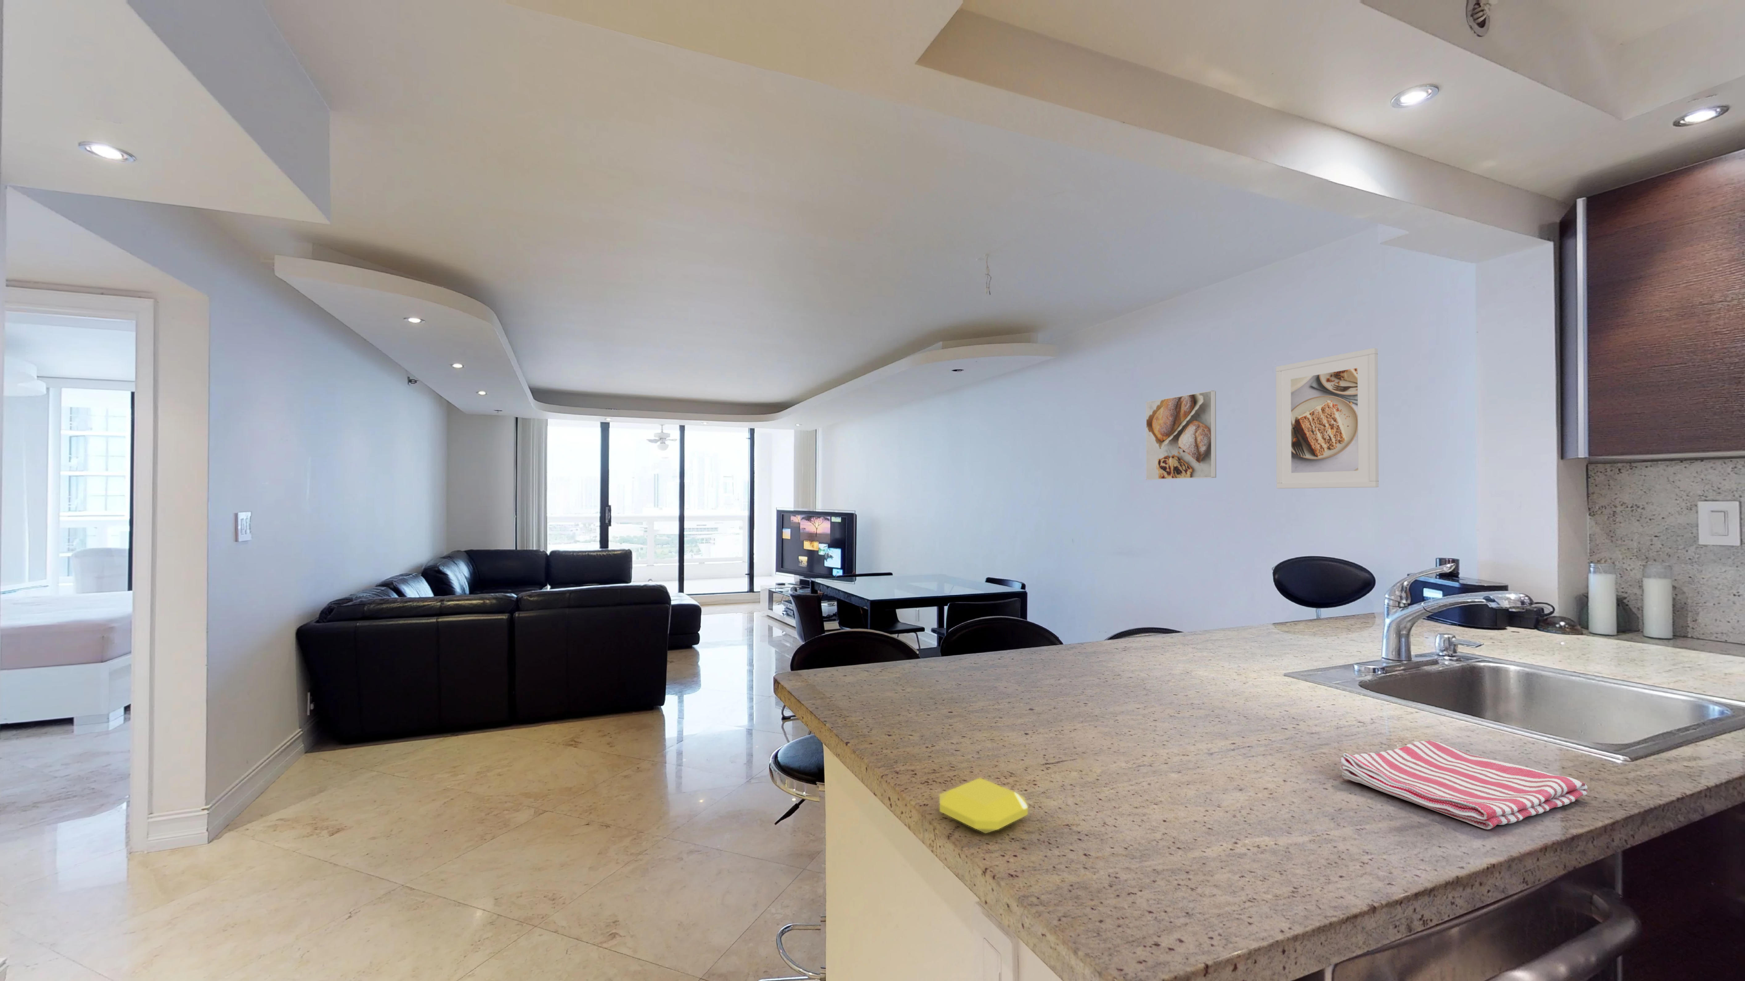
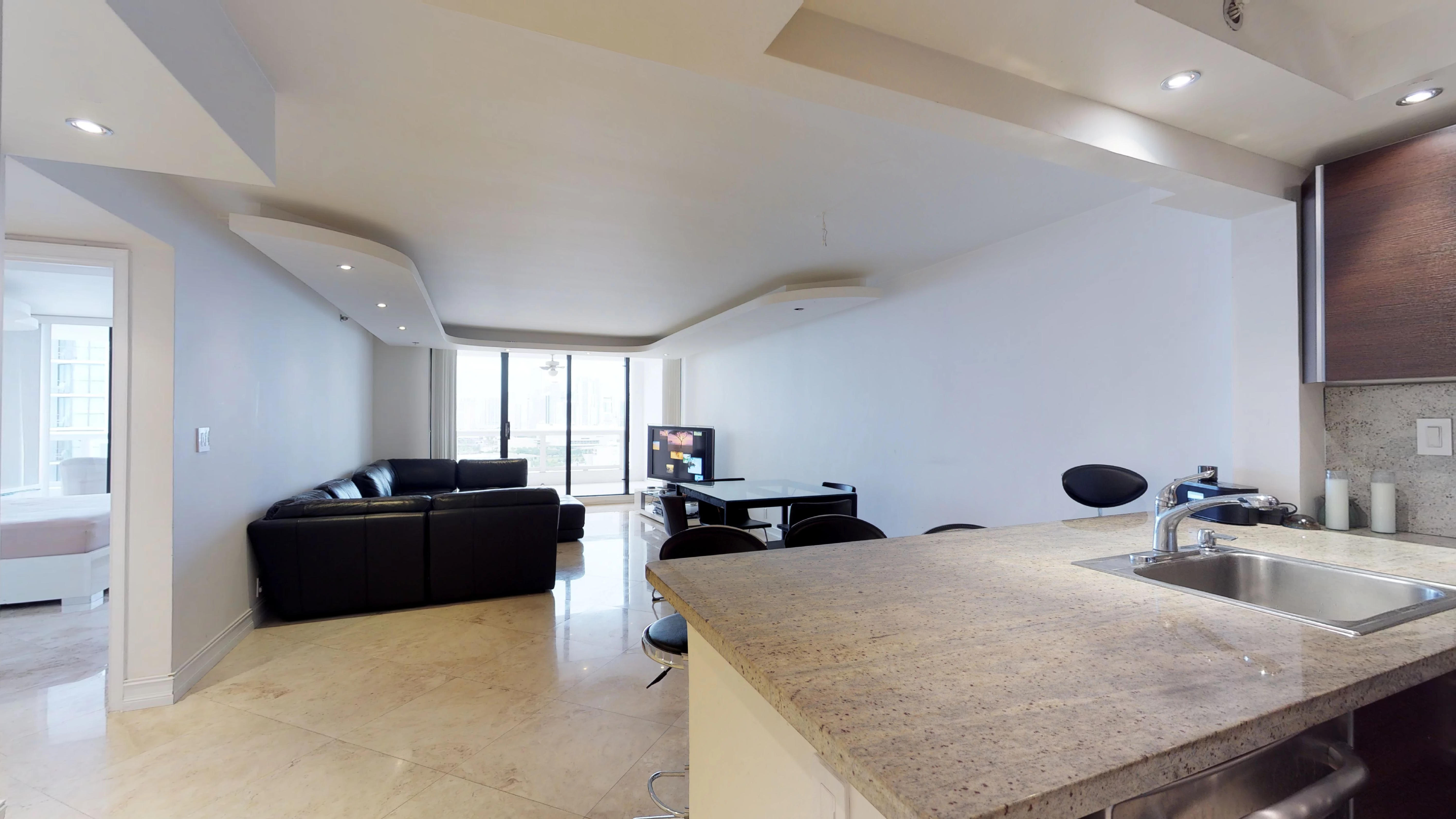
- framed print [1146,390,1216,480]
- soap bar [938,777,1028,834]
- dish towel [1340,740,1588,830]
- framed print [1275,347,1379,489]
